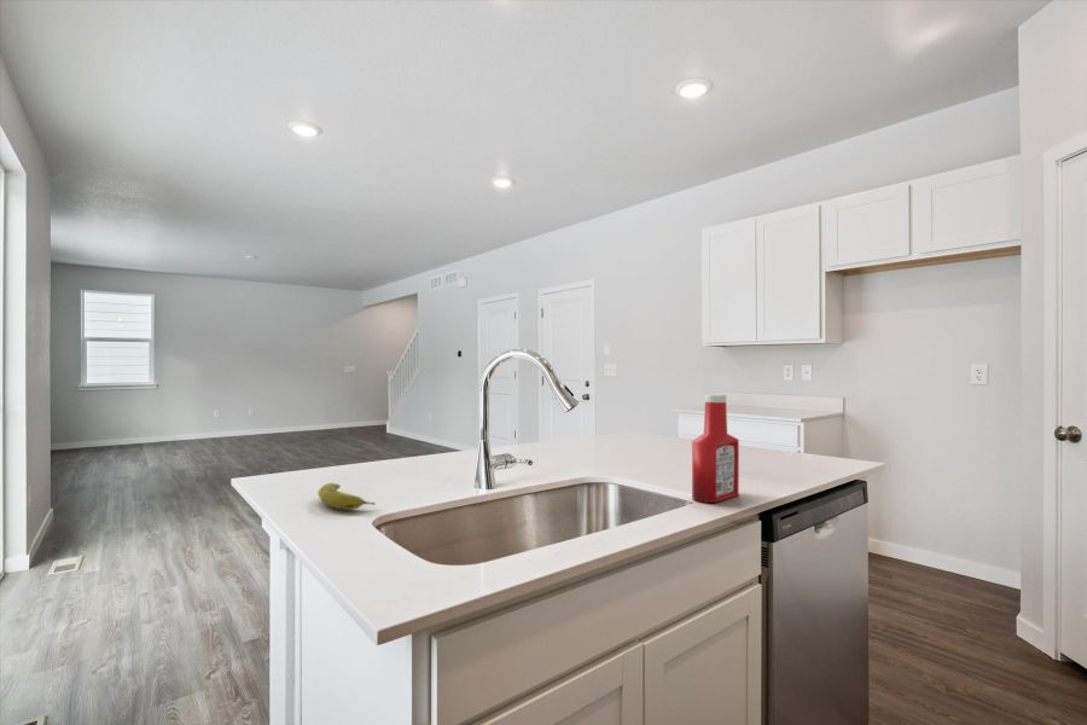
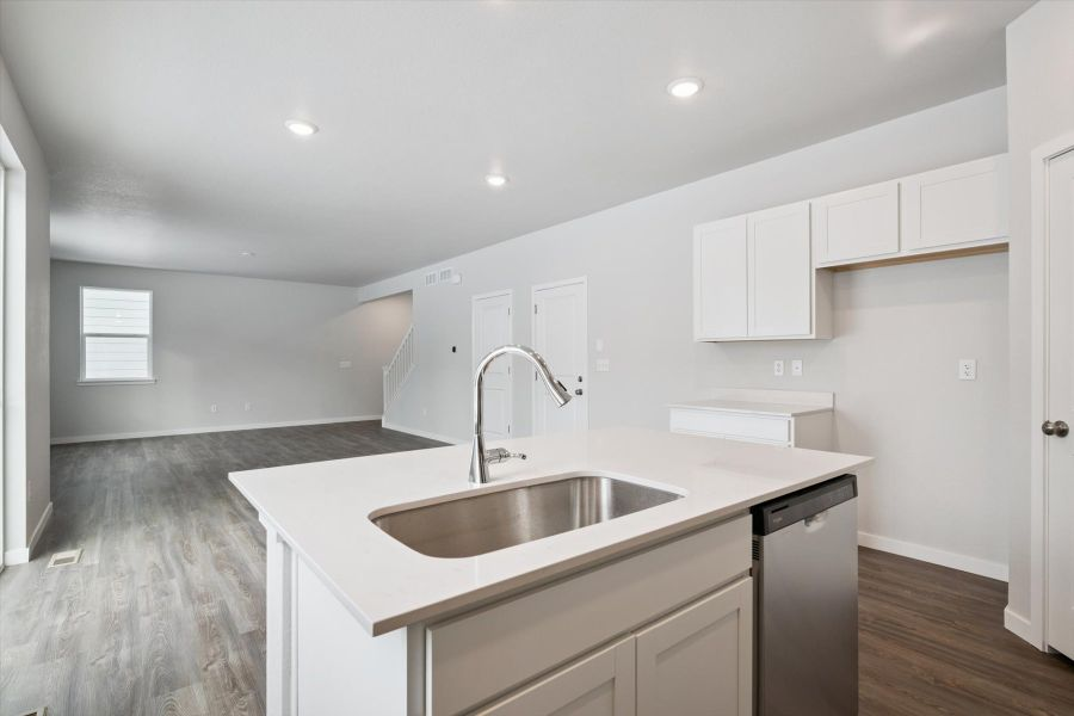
- soap bottle [691,394,740,504]
- fruit [316,482,376,511]
